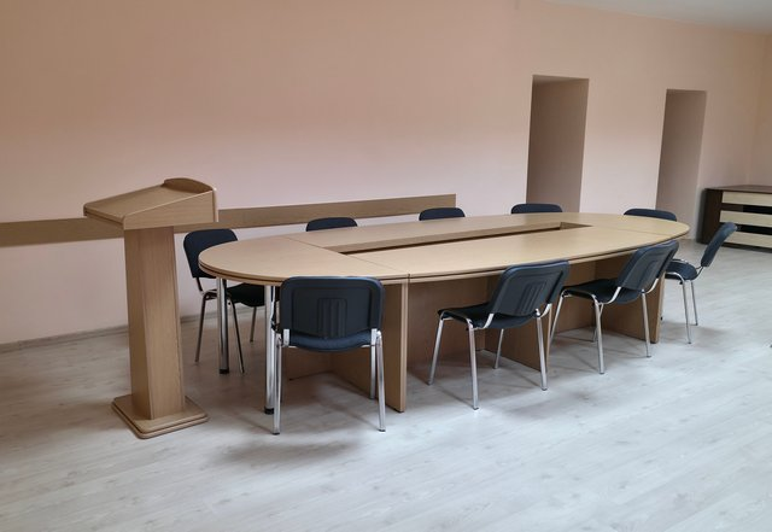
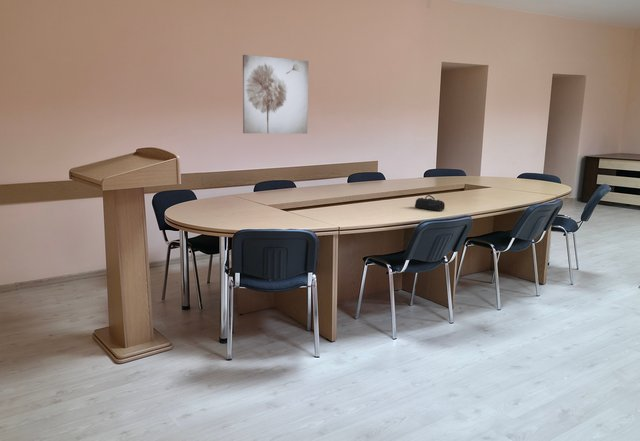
+ wall art [242,54,309,135]
+ pencil case [414,194,446,212]
